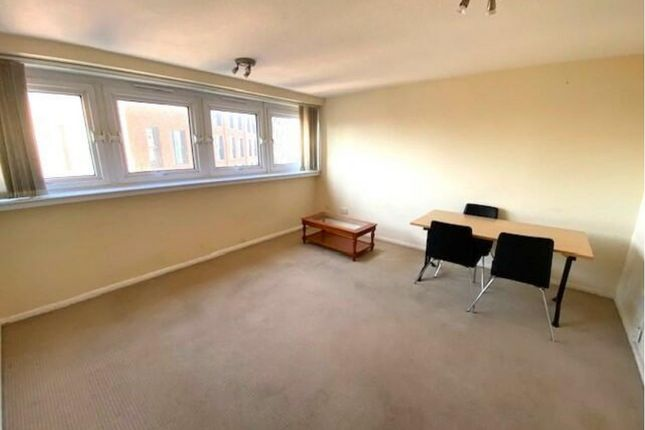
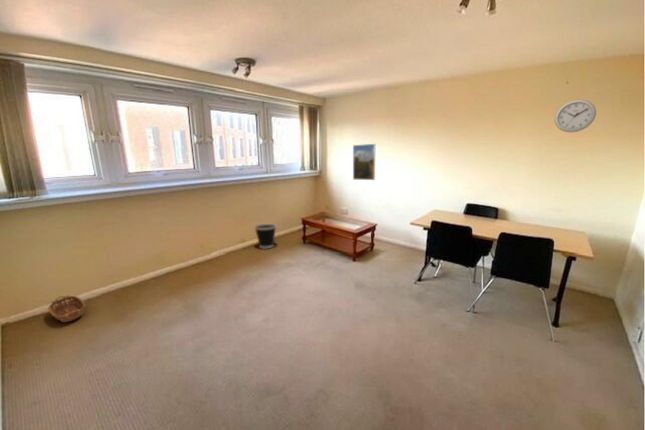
+ basket [47,295,86,323]
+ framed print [352,143,376,181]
+ wall clock [554,99,597,133]
+ wastebasket [253,223,277,249]
